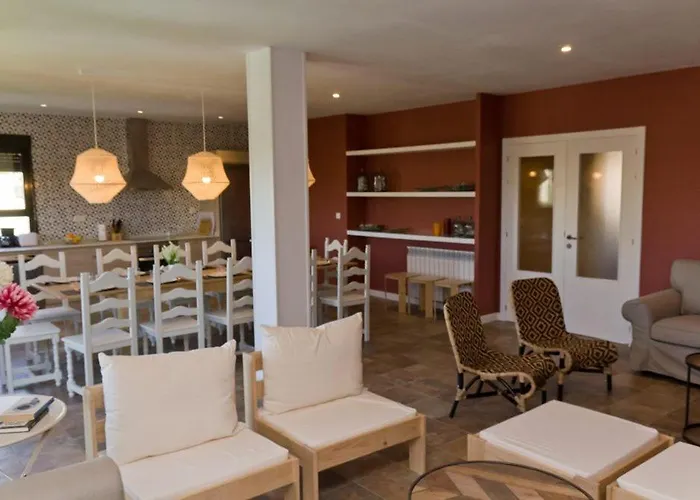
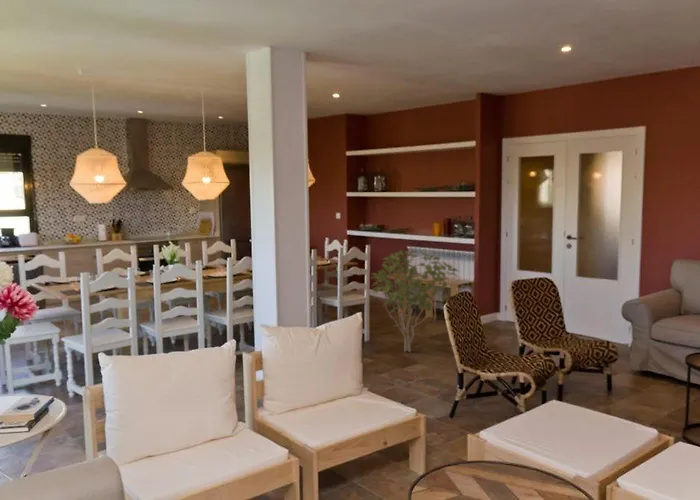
+ shrub [370,249,460,353]
